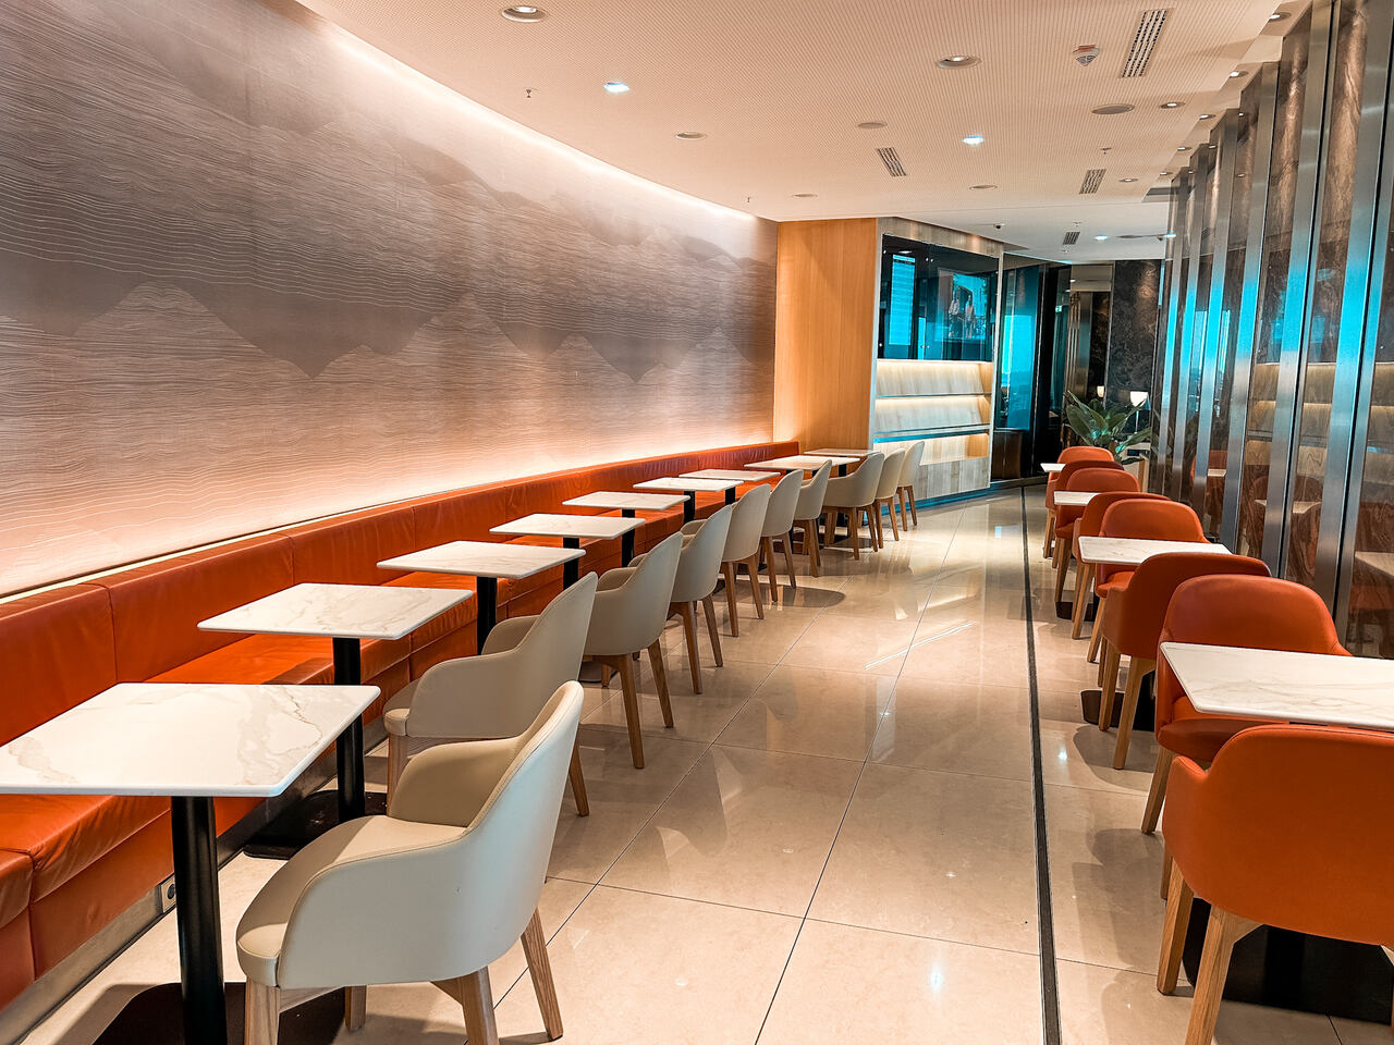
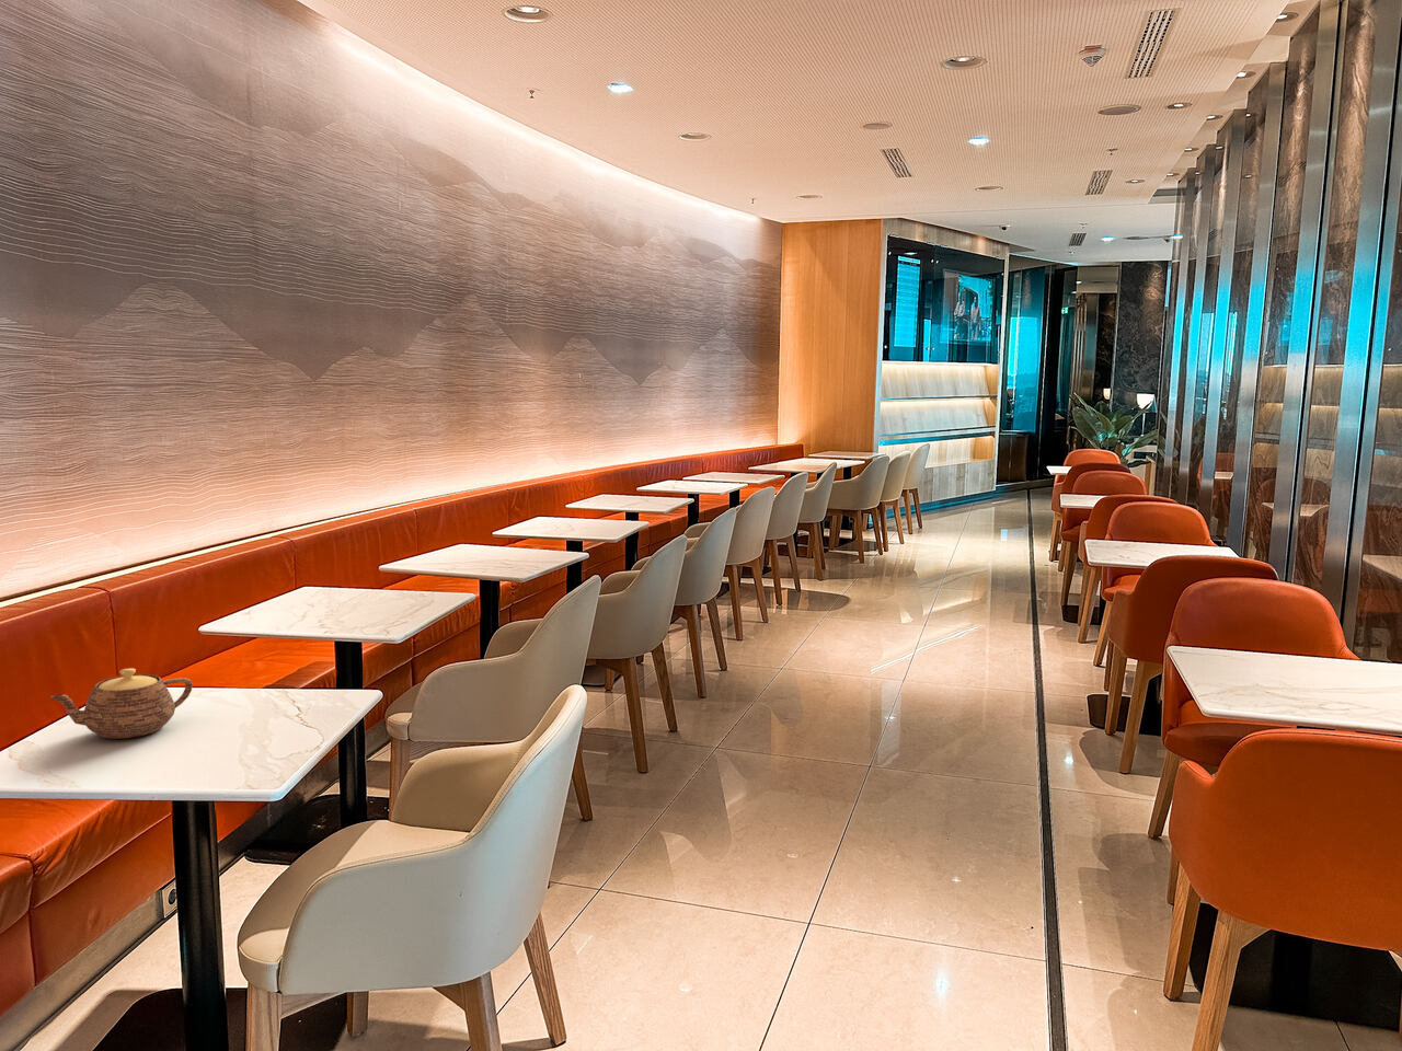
+ teapot [49,668,194,740]
